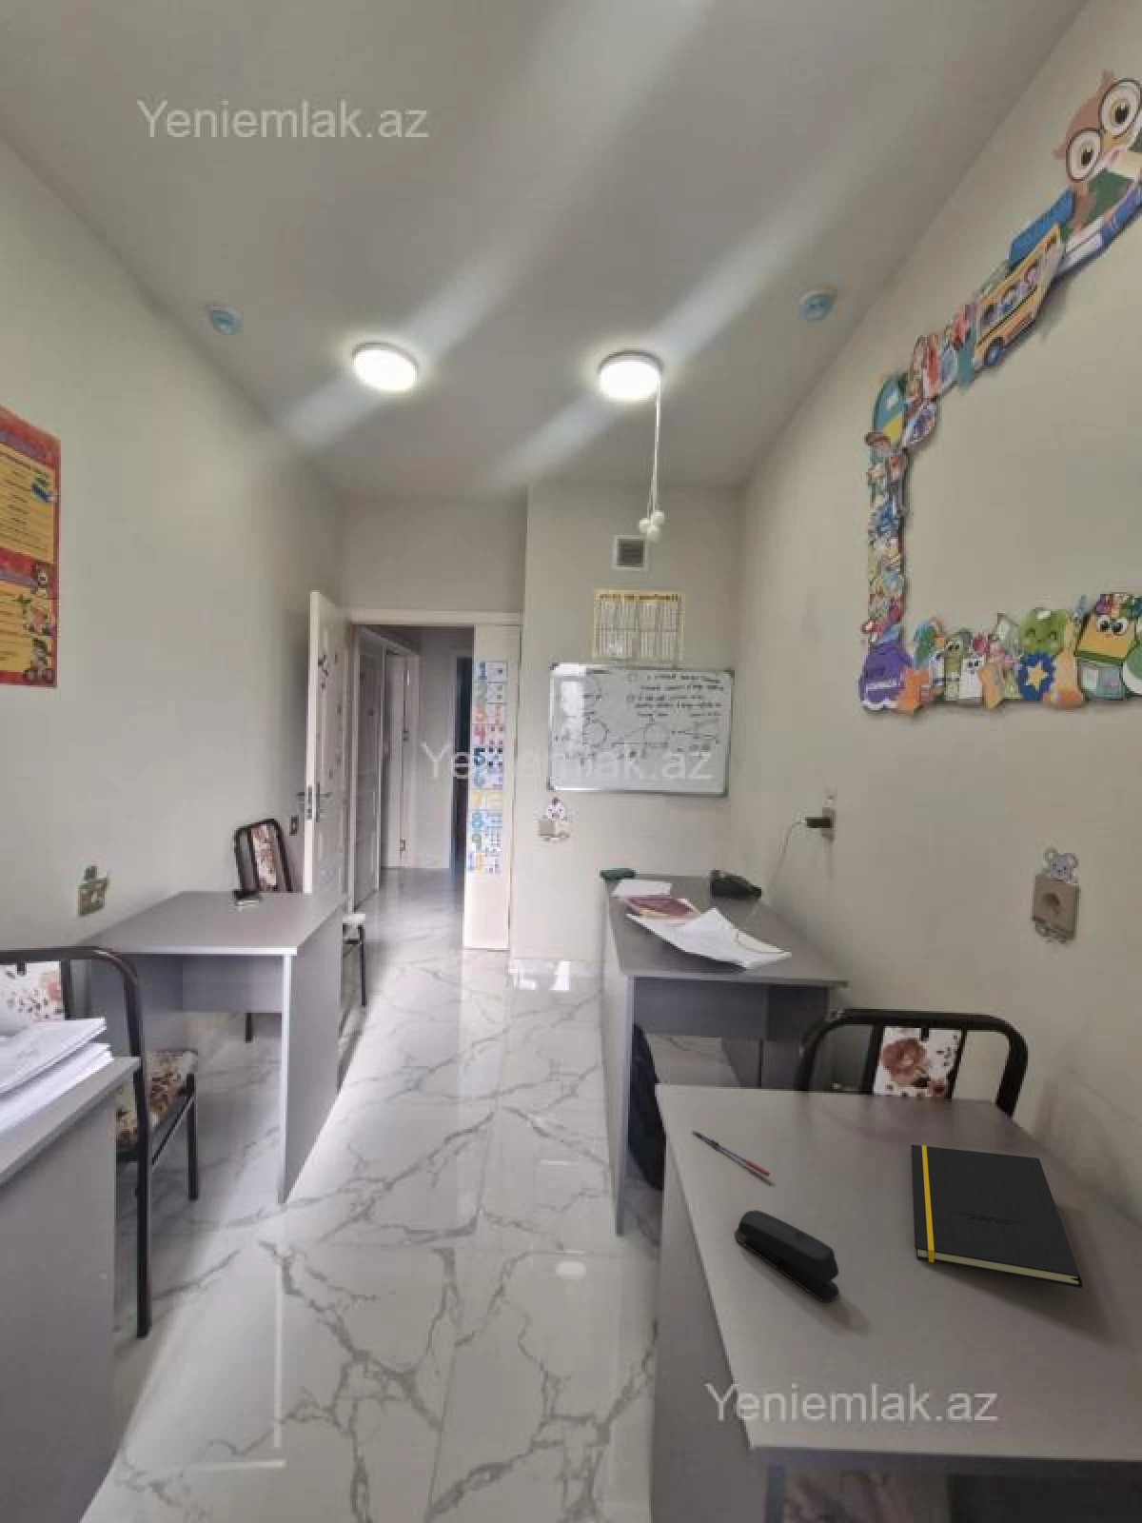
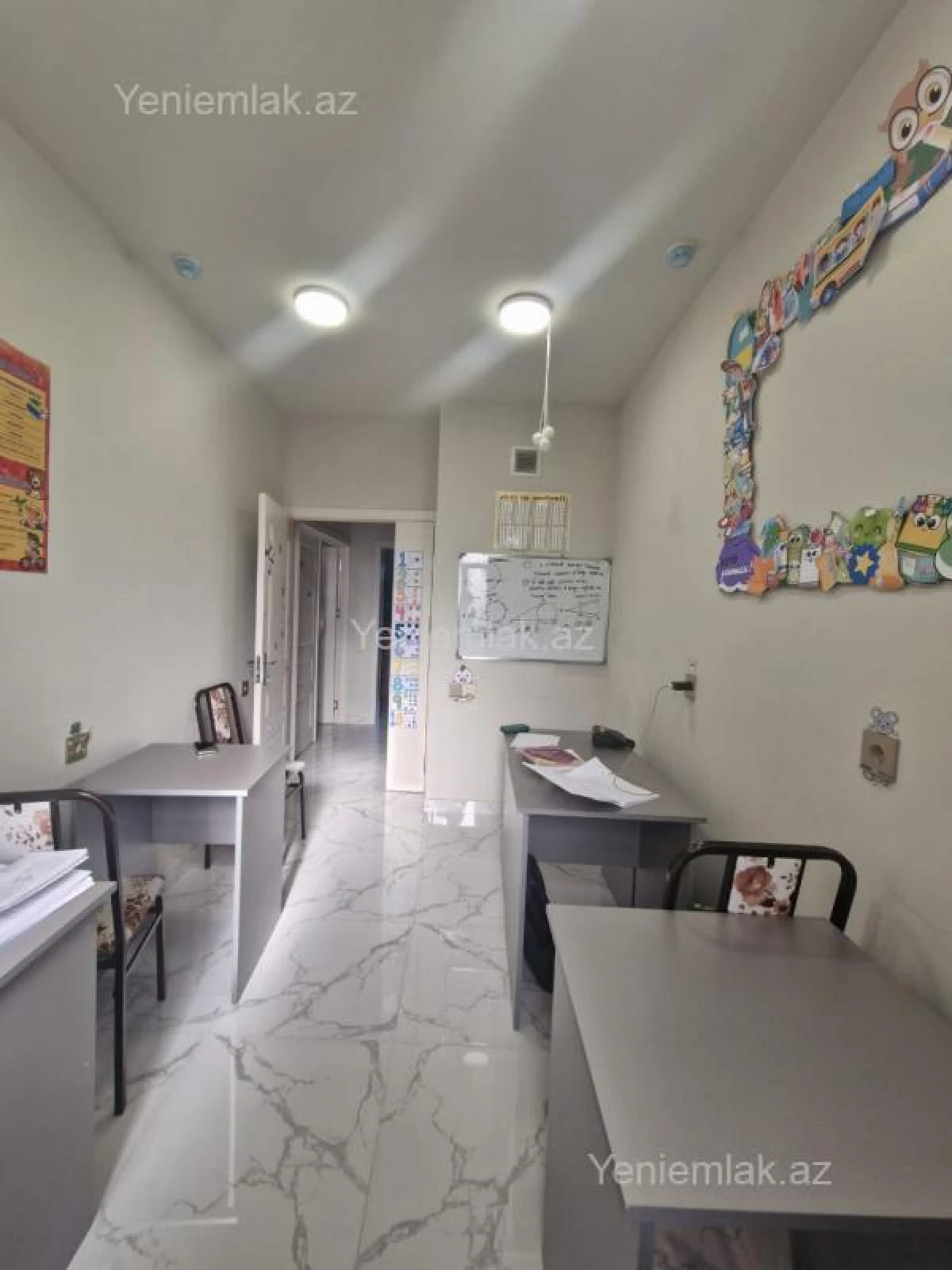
- notepad [909,1144,1083,1289]
- stapler [734,1209,841,1304]
- pen [692,1128,771,1178]
